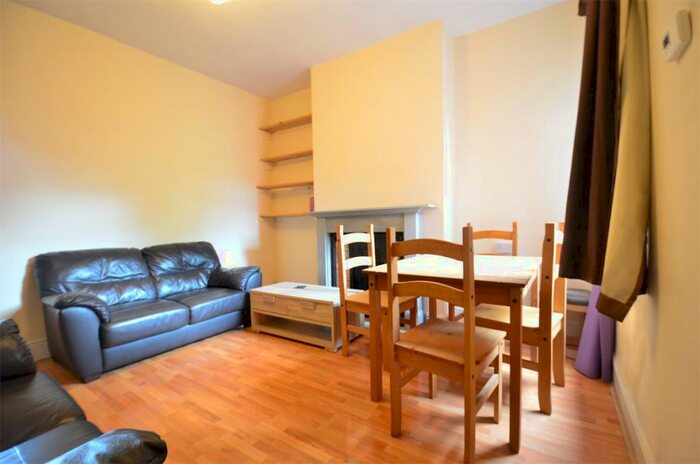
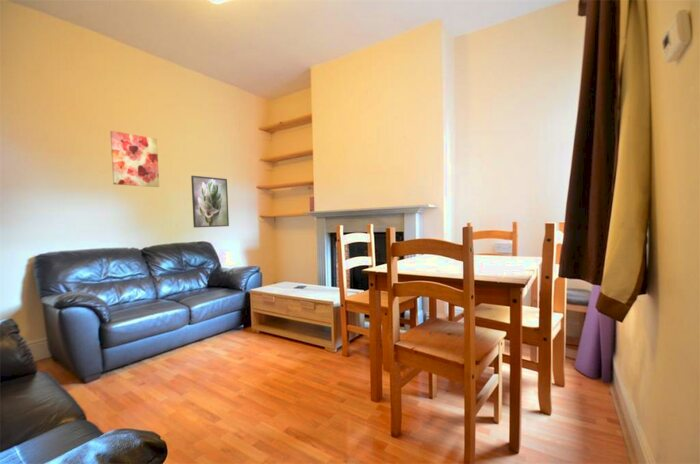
+ wall art [109,130,160,188]
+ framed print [190,175,230,229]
